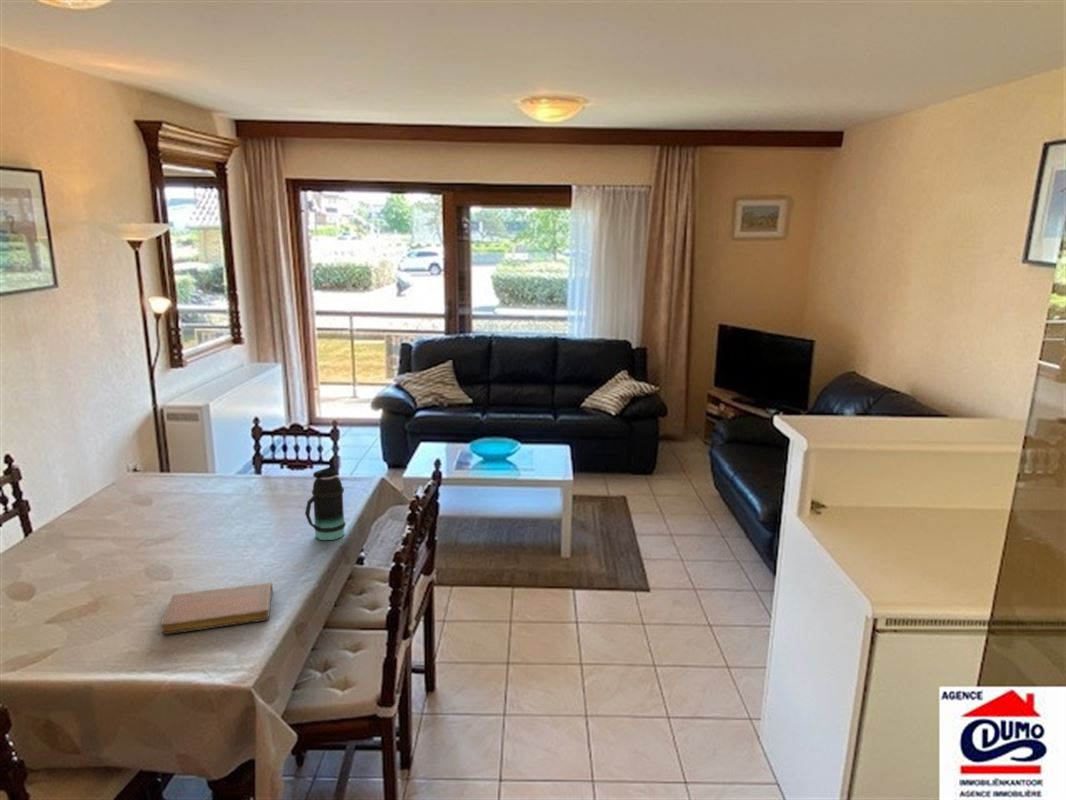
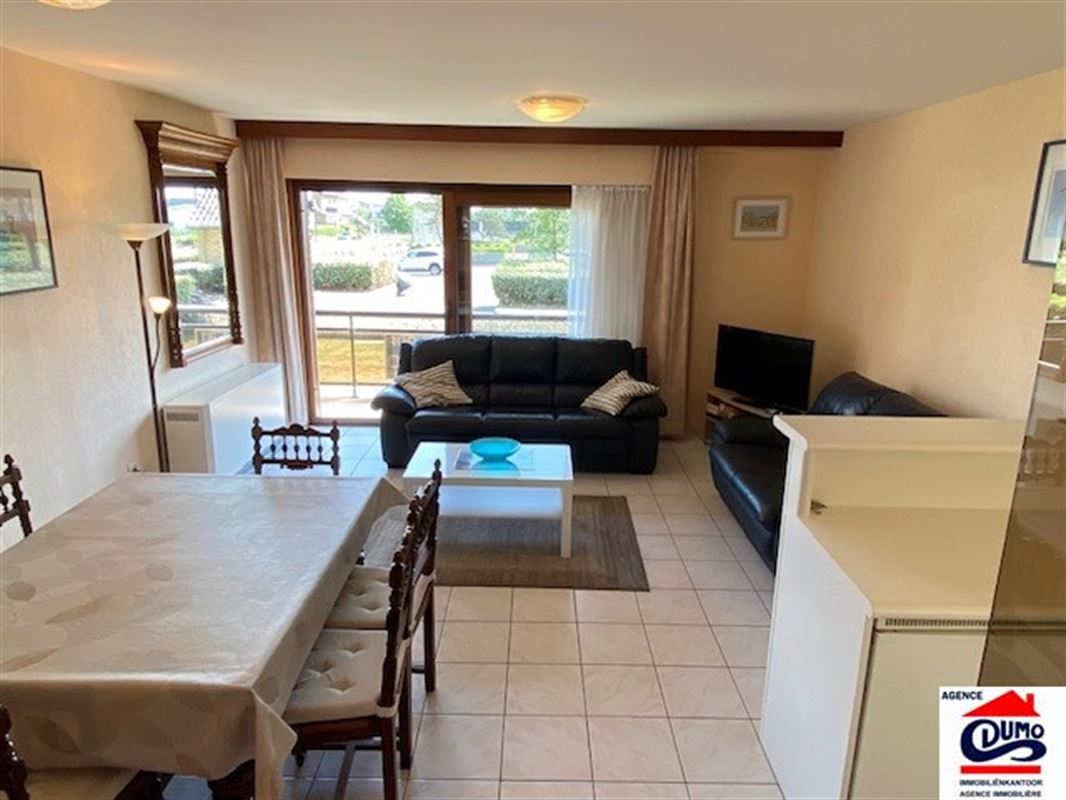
- bottle [304,458,347,541]
- notebook [160,581,273,635]
